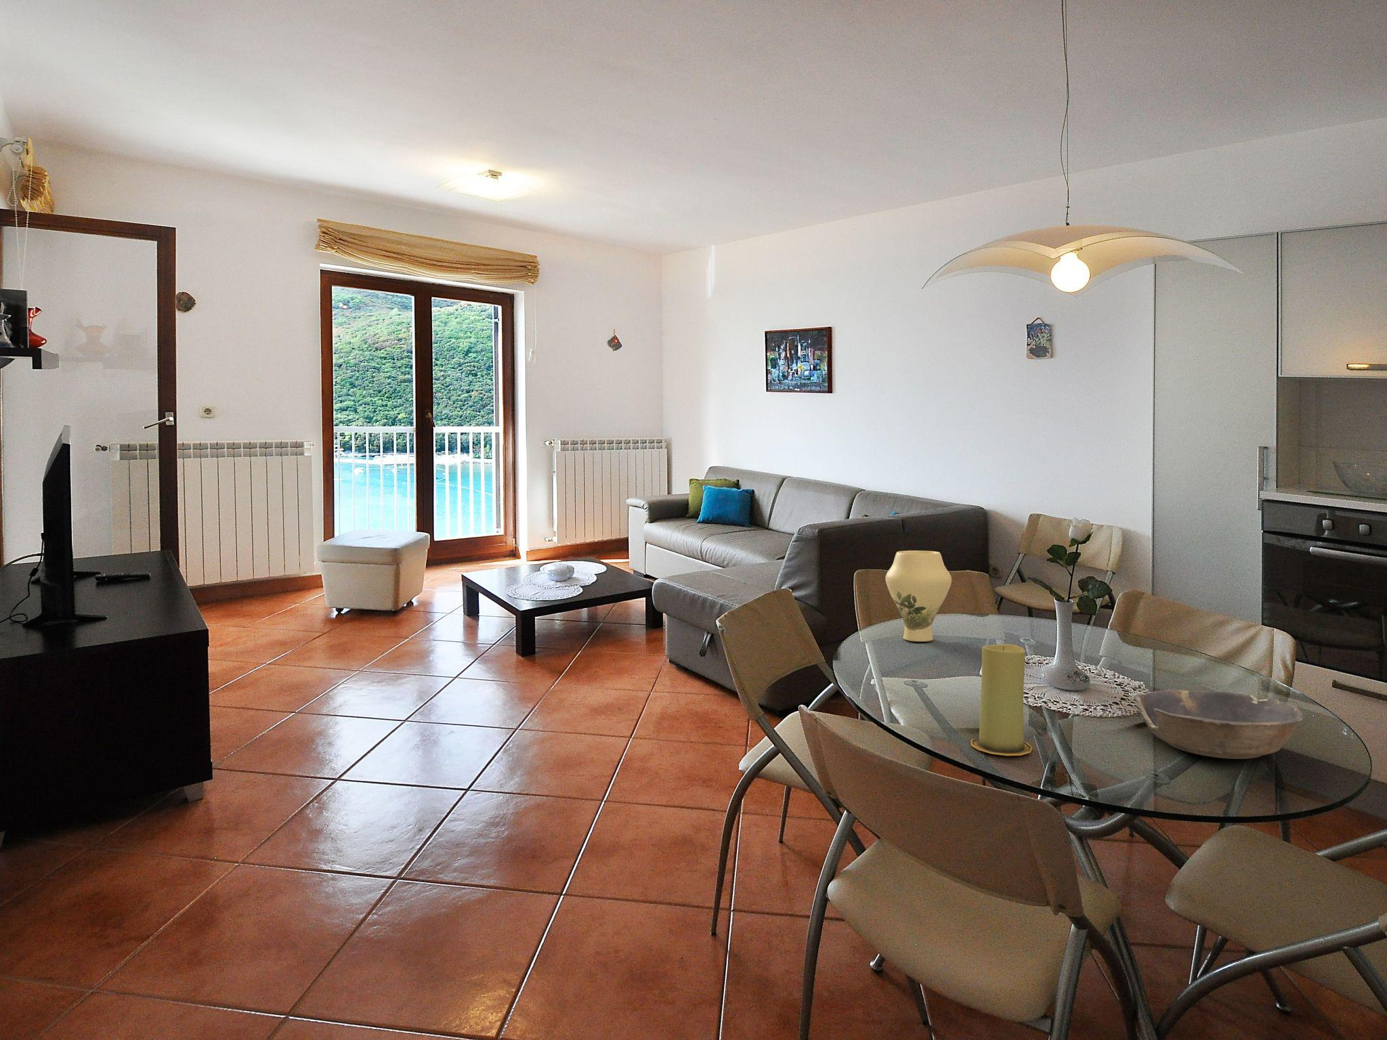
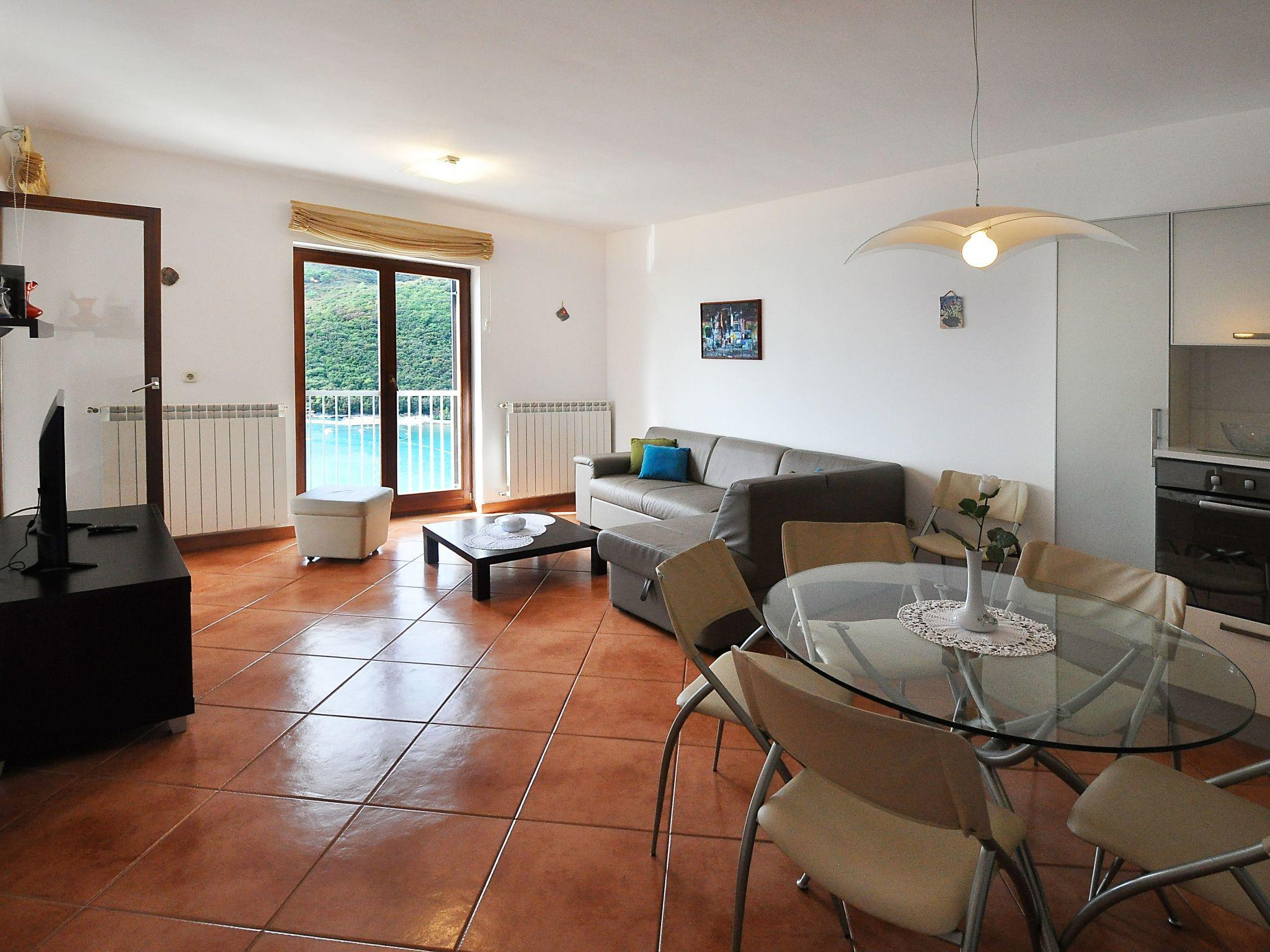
- candle [971,643,1033,756]
- vase [885,549,952,642]
- bowl [1134,689,1304,759]
